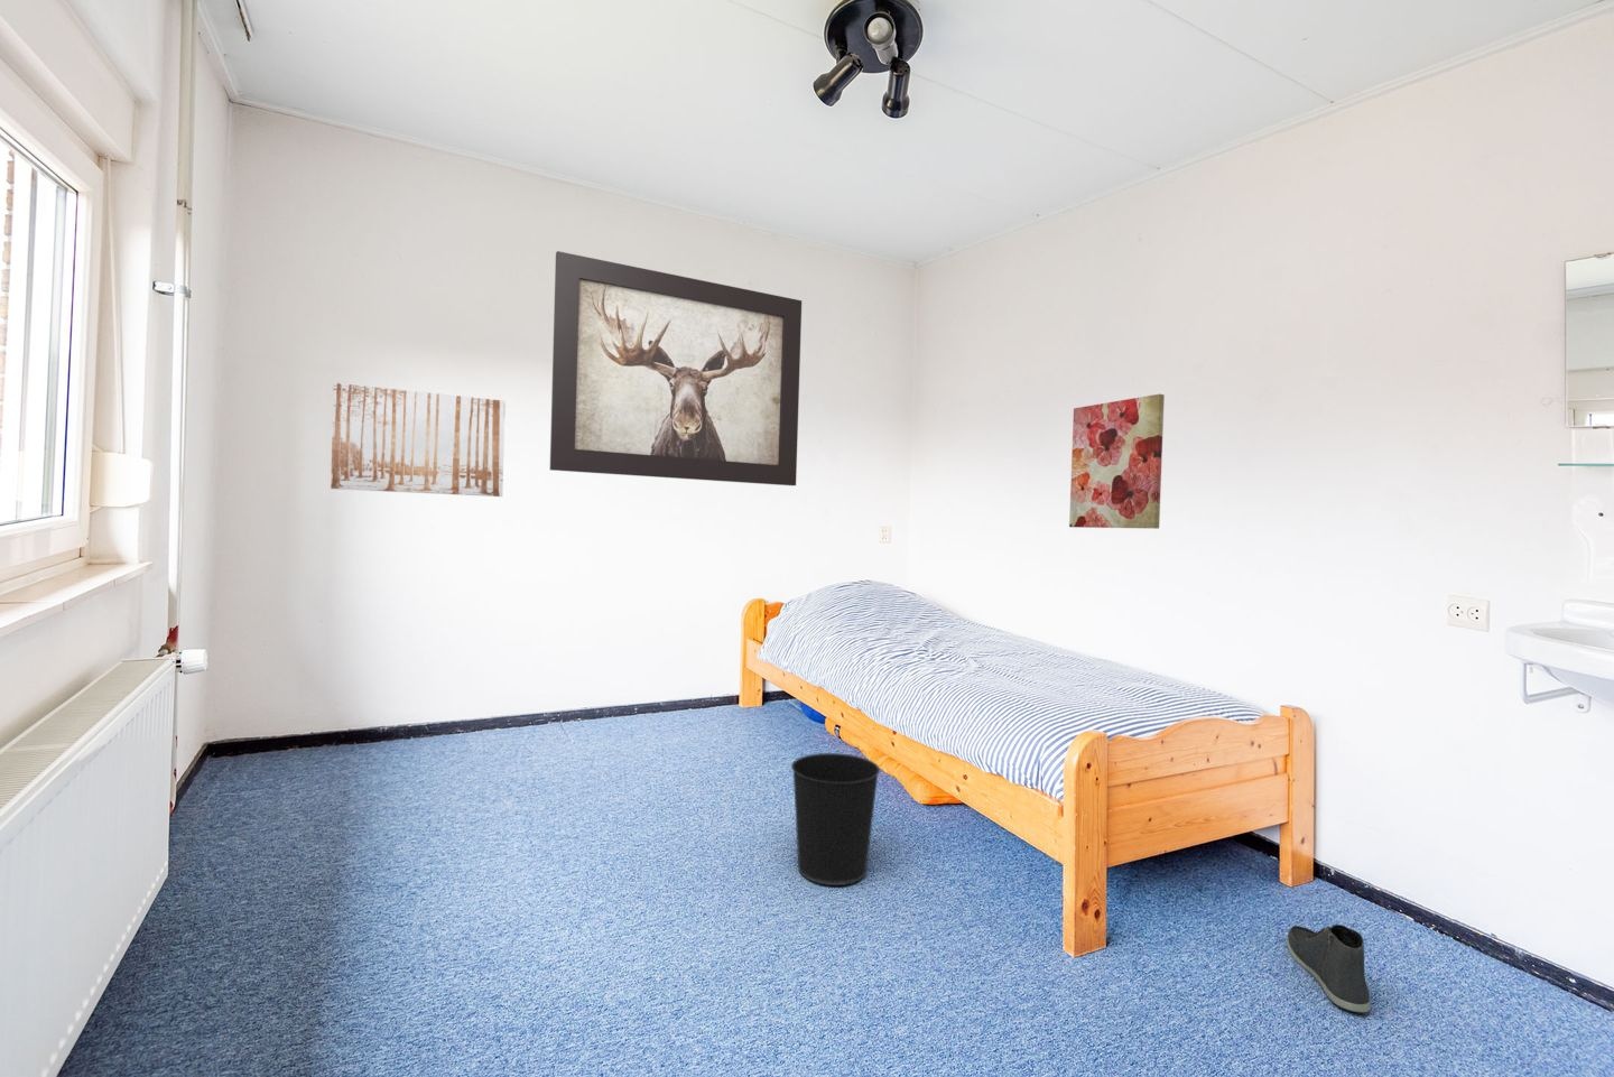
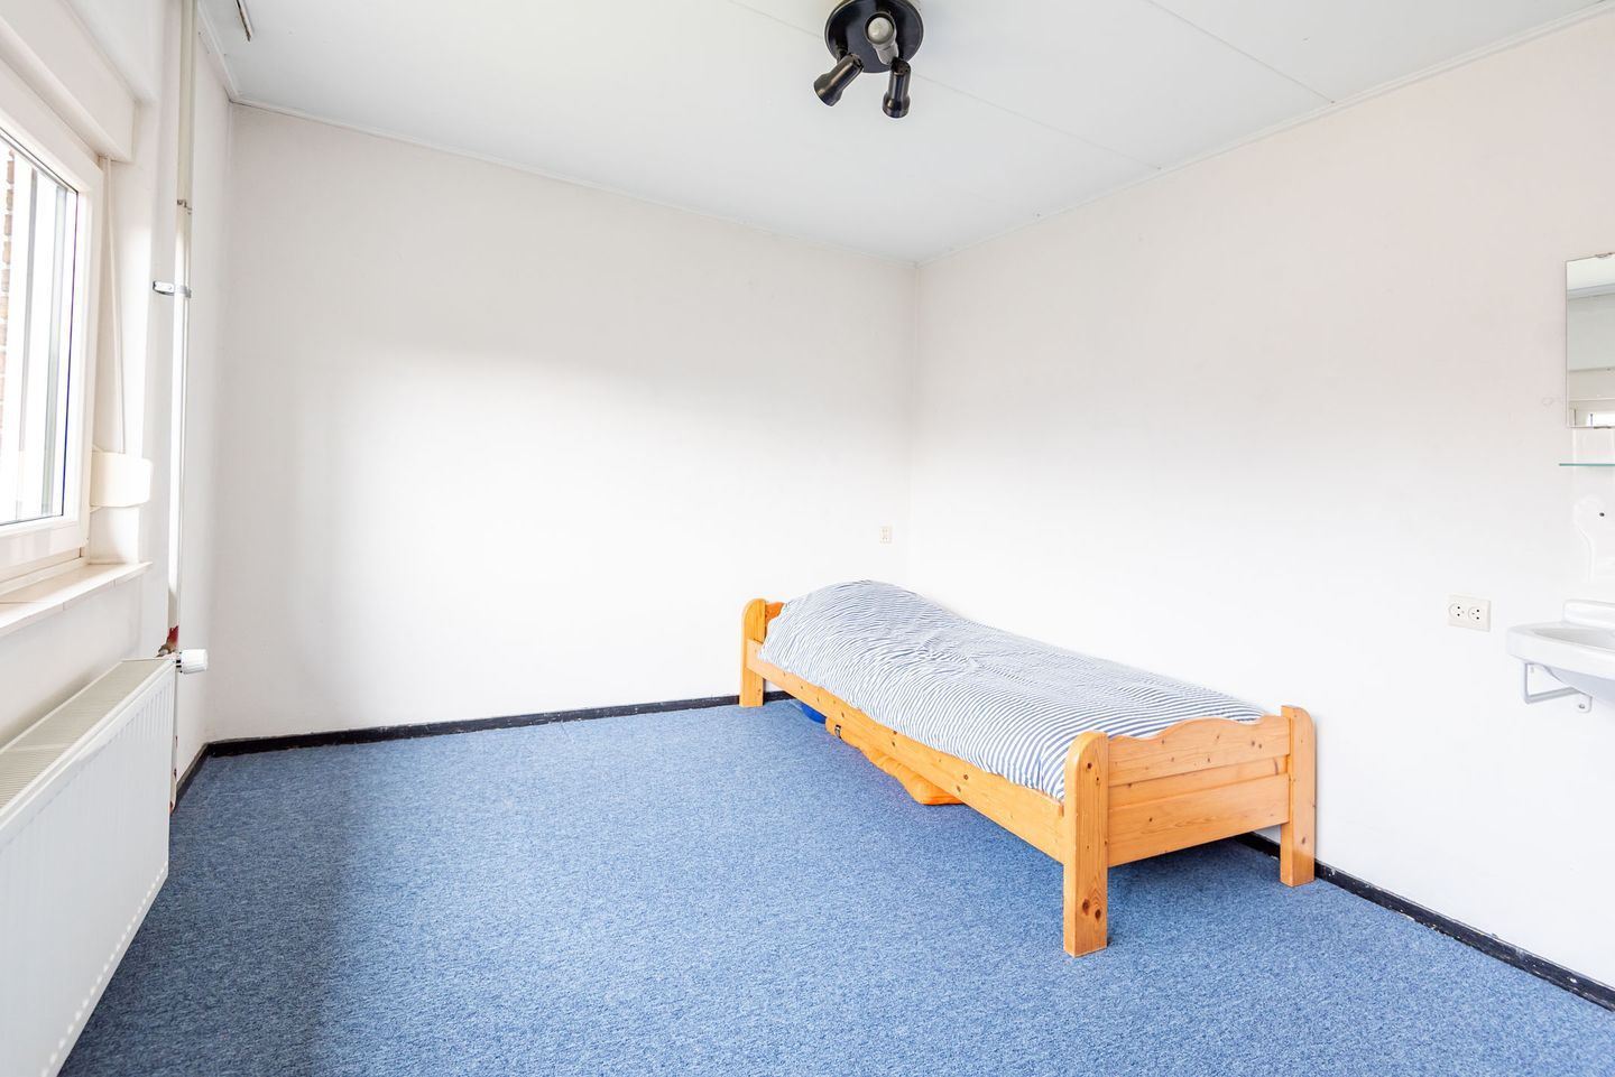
- wastebasket [791,752,881,886]
- wall art [549,250,803,487]
- sneaker [1286,923,1372,1013]
- wall art [1068,393,1166,530]
- wall art [329,382,507,498]
